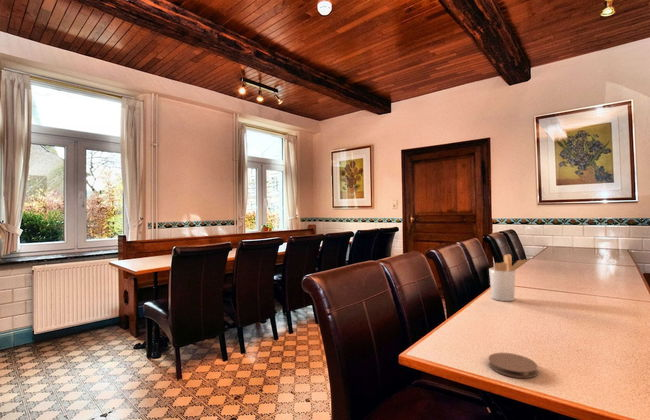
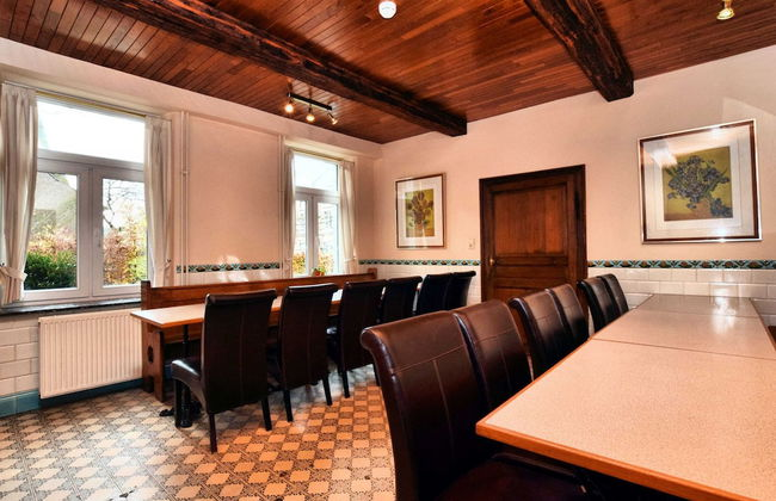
- utensil holder [488,253,531,302]
- coaster [487,352,539,379]
